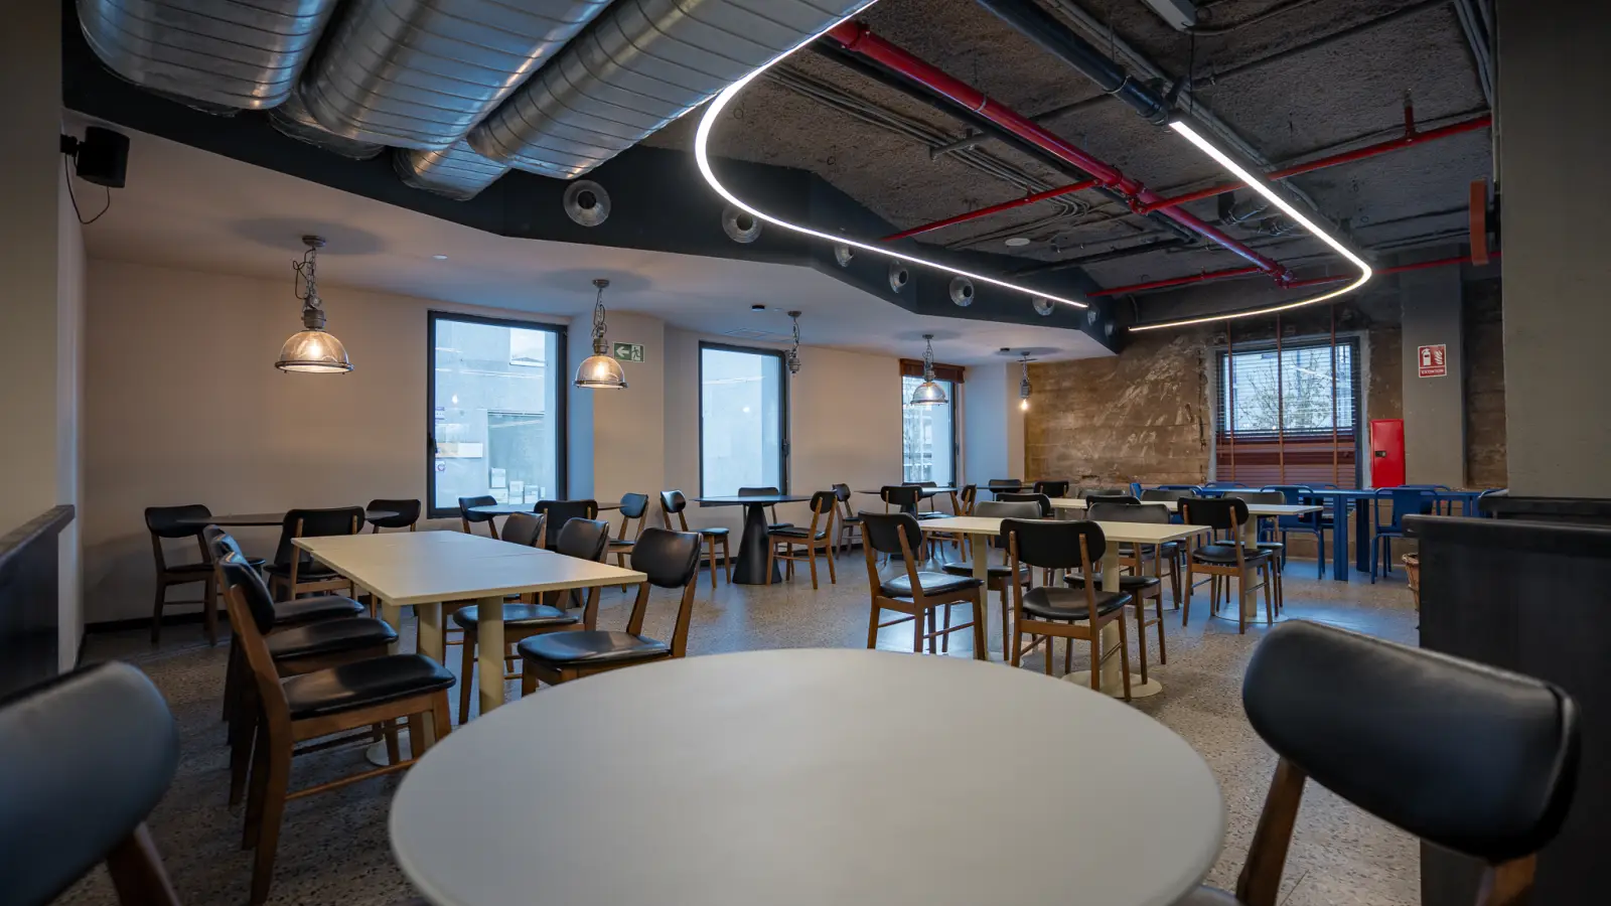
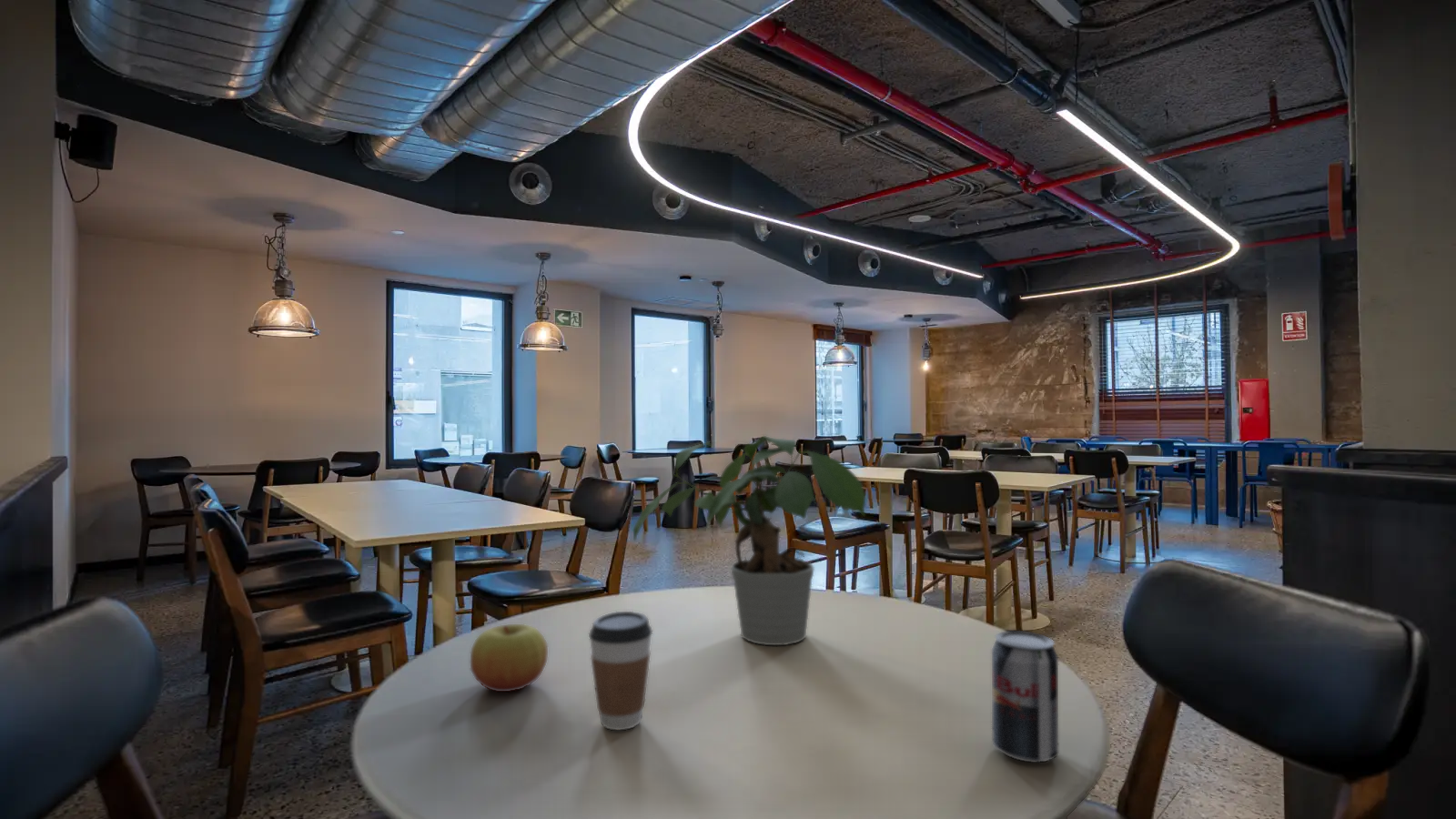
+ potted plant [632,435,866,646]
+ coffee cup [588,611,653,731]
+ beverage can [991,630,1059,763]
+ apple [470,623,549,693]
